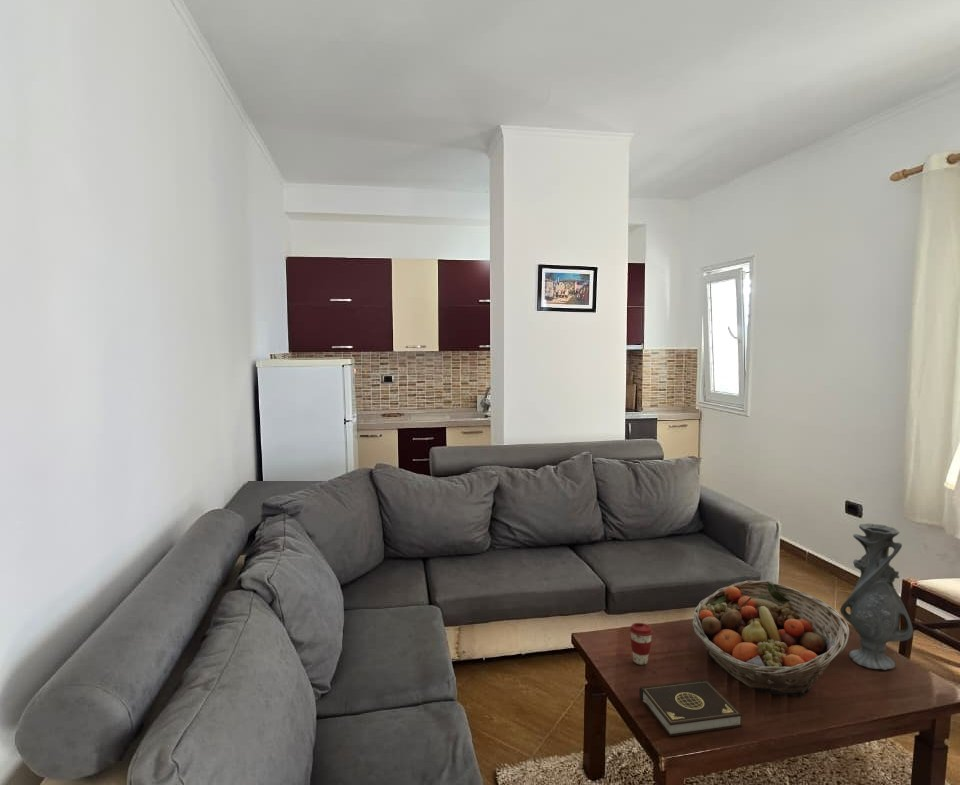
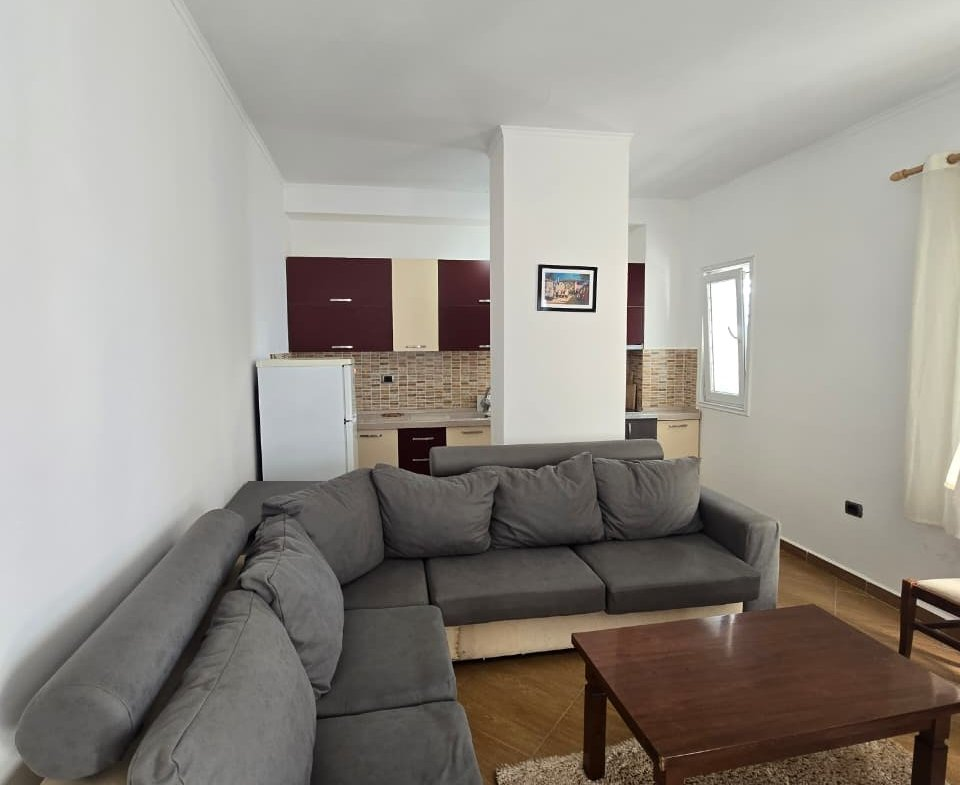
- vase [839,522,914,671]
- fruit basket [691,580,850,697]
- coffee cup [629,622,654,666]
- book [638,678,743,737]
